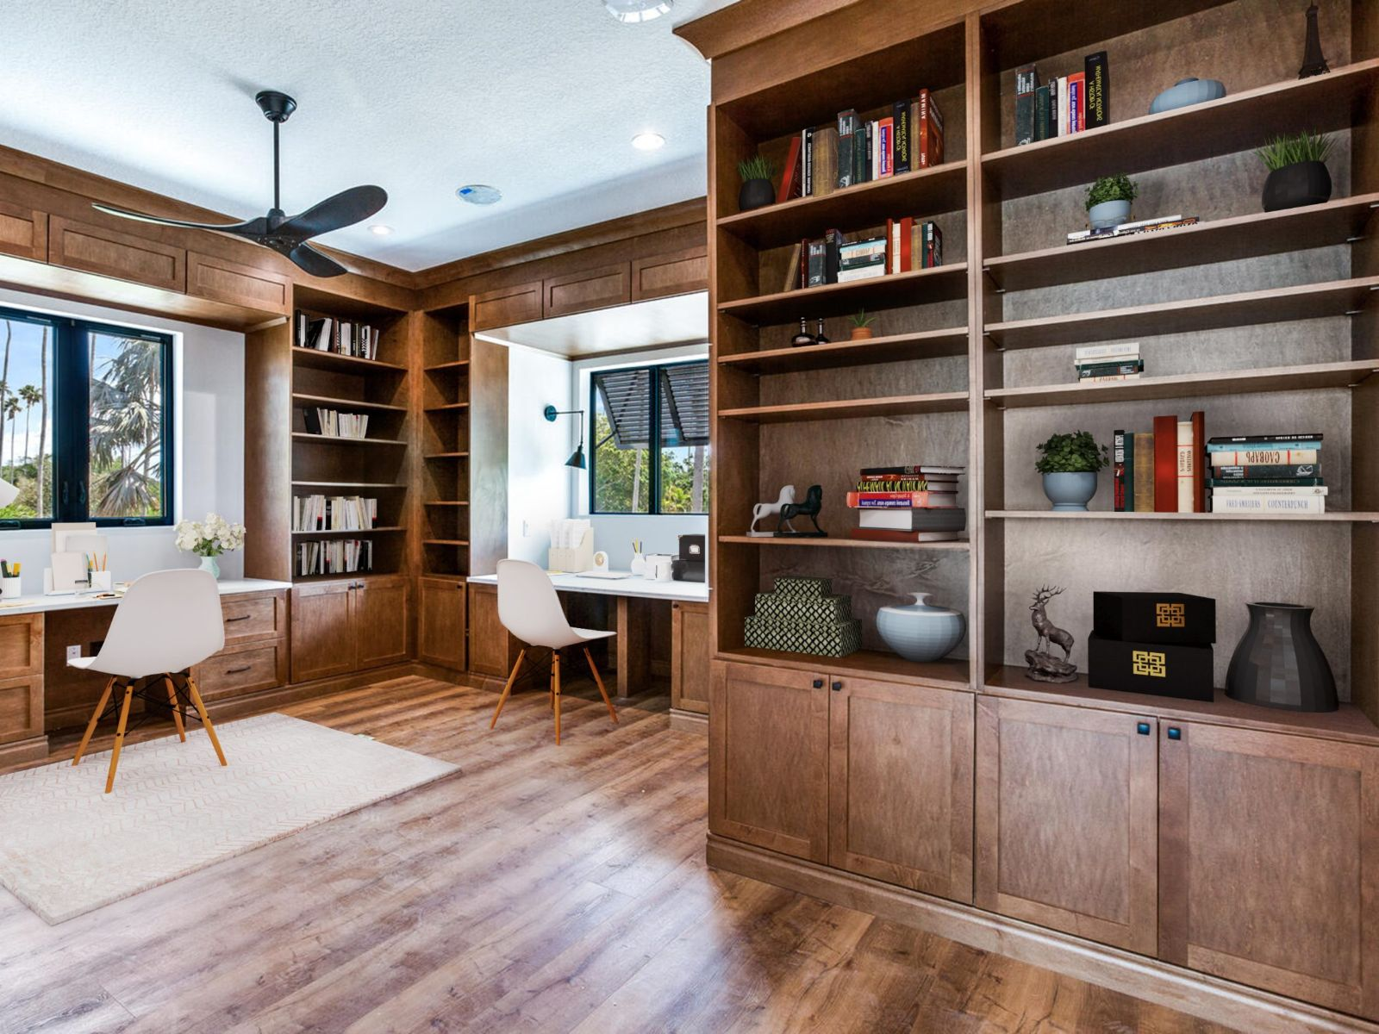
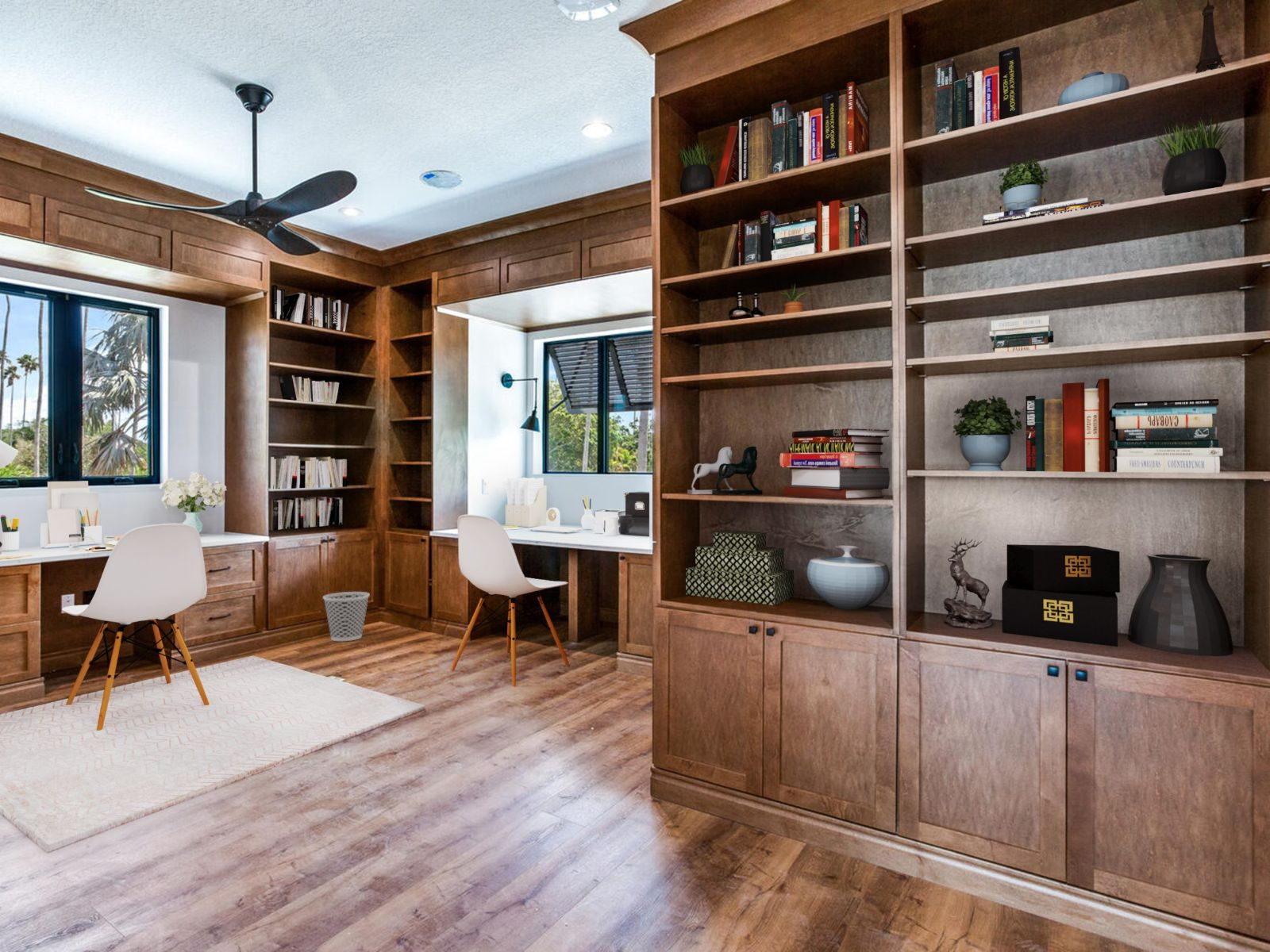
+ wastebasket [322,591,371,642]
